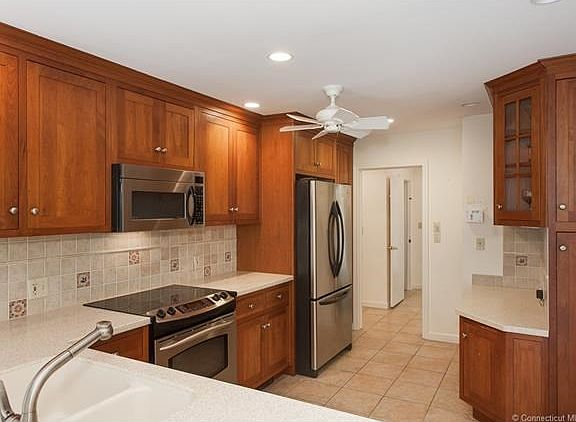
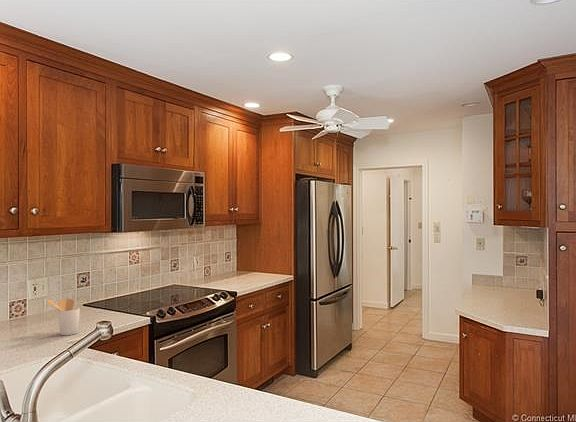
+ utensil holder [47,298,81,336]
